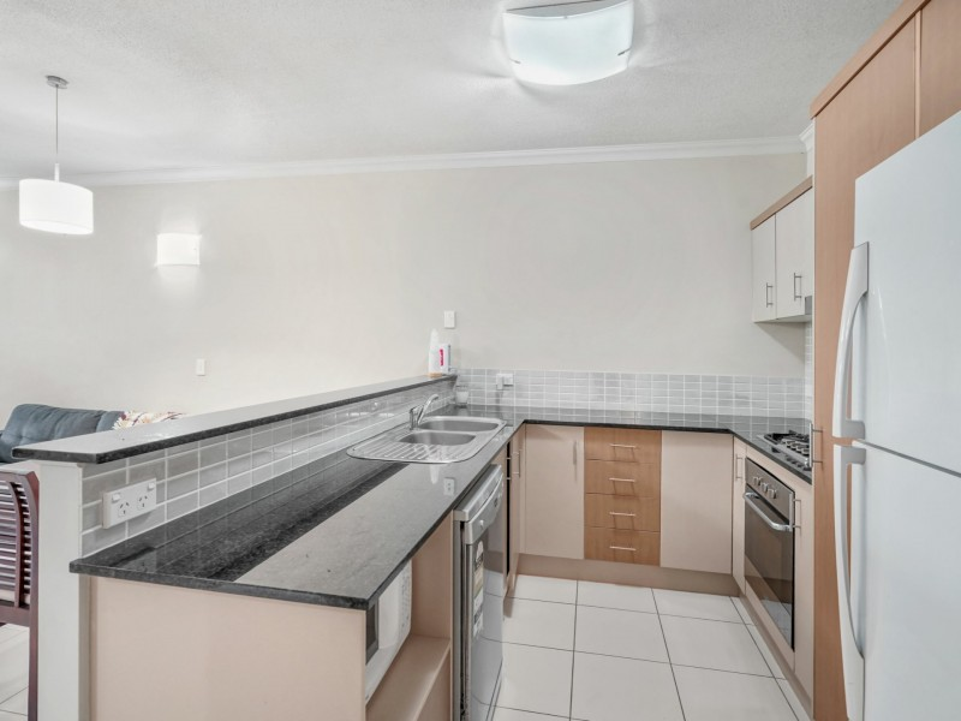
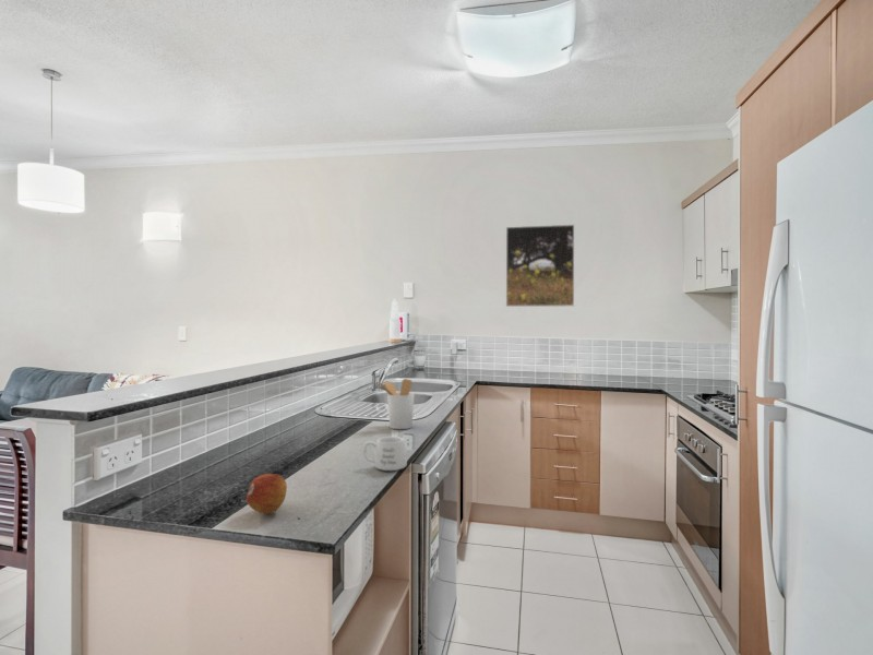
+ mug [361,436,408,472]
+ utensil holder [375,378,416,430]
+ fruit [246,473,288,515]
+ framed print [505,224,575,308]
